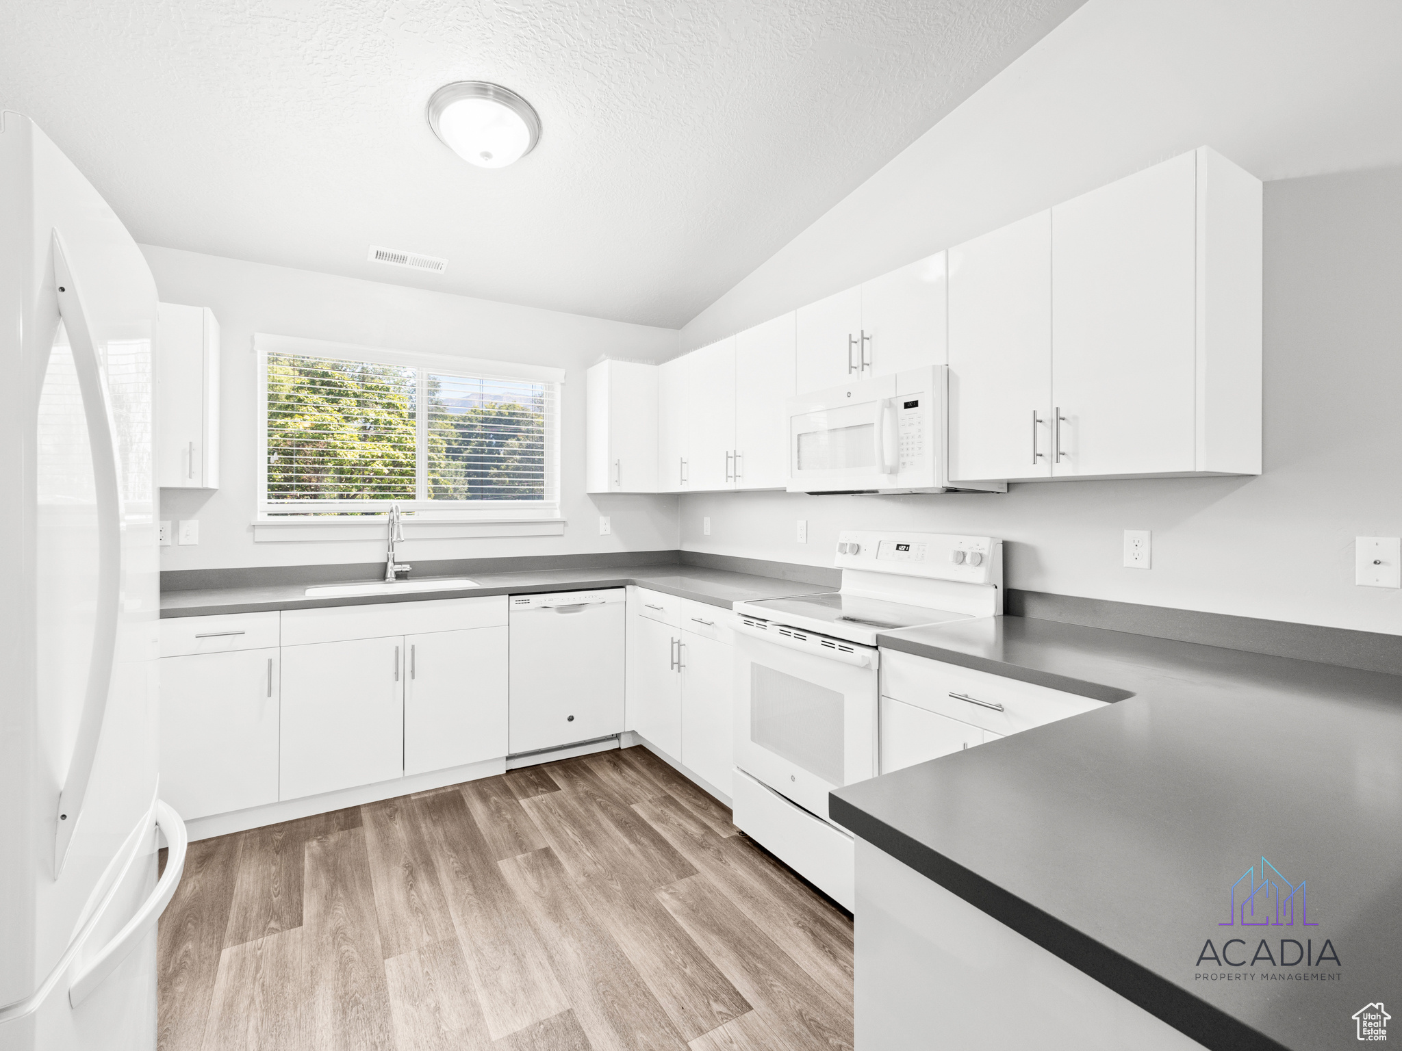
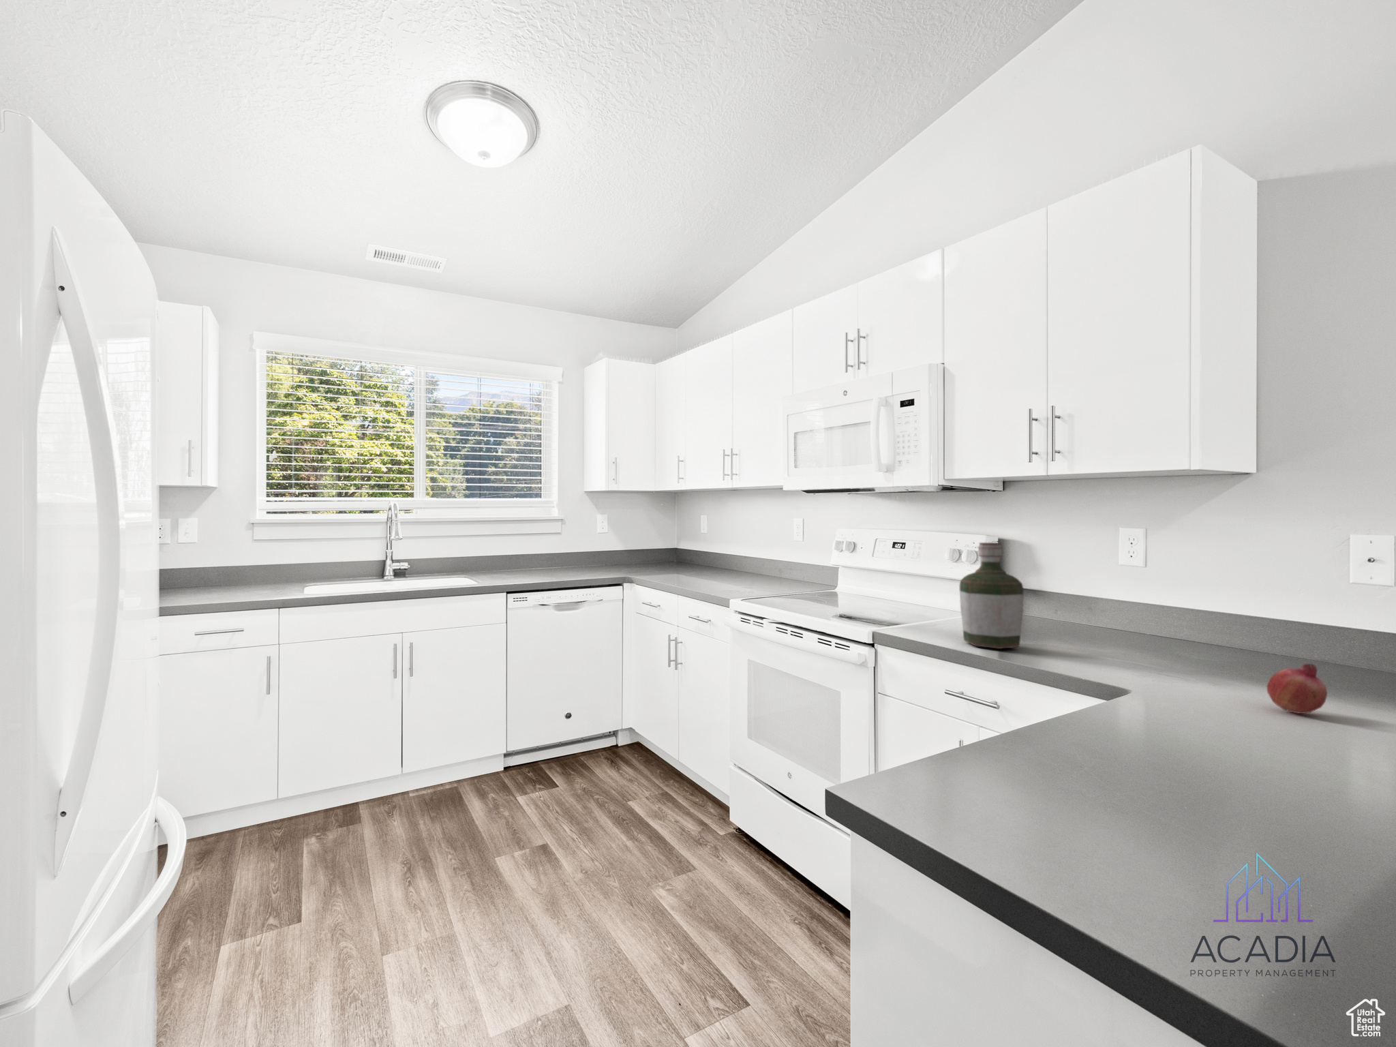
+ bottle [960,542,1023,650]
+ fruit [1266,662,1328,715]
